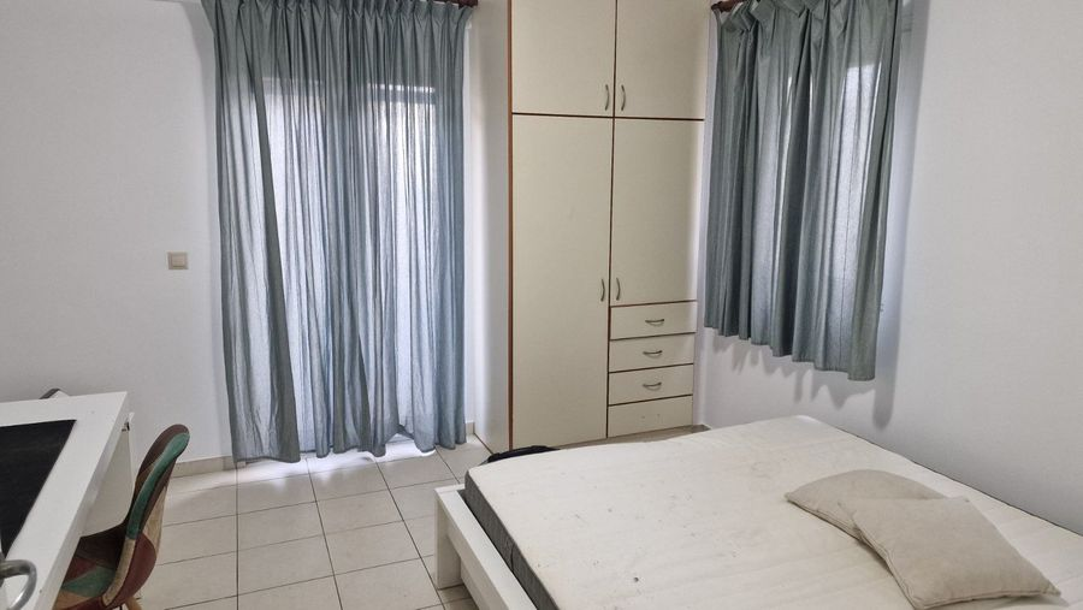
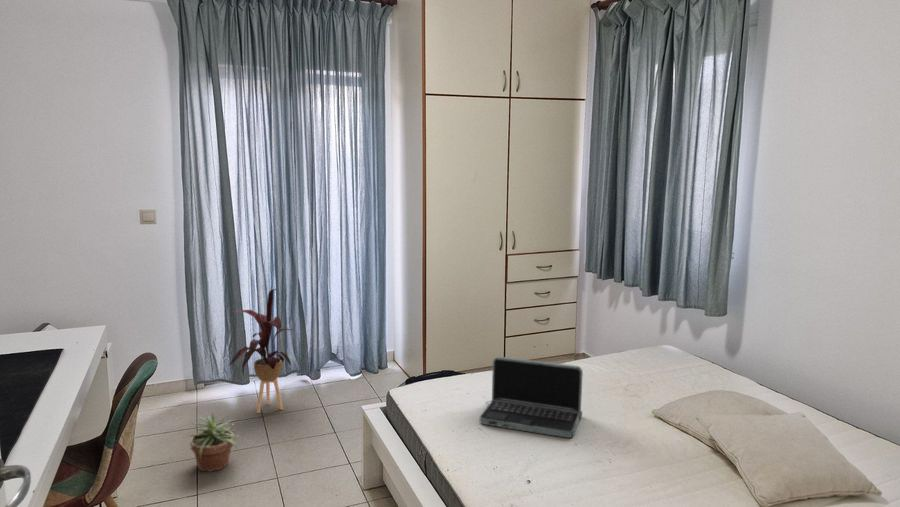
+ potted plant [185,411,241,473]
+ laptop [478,356,584,439]
+ house plant [228,288,293,414]
